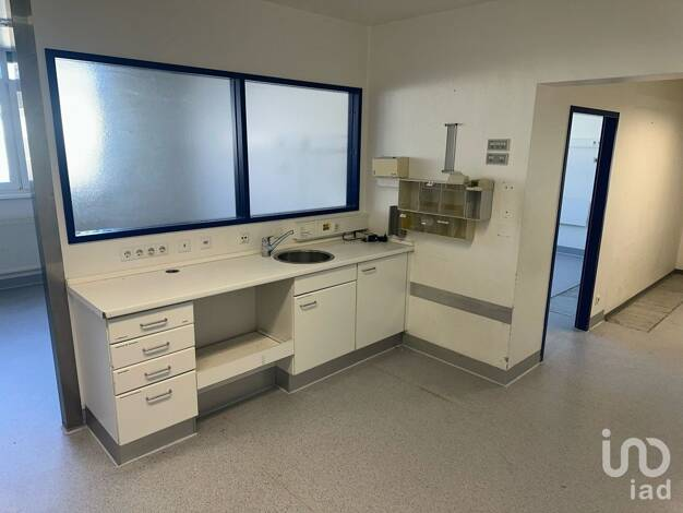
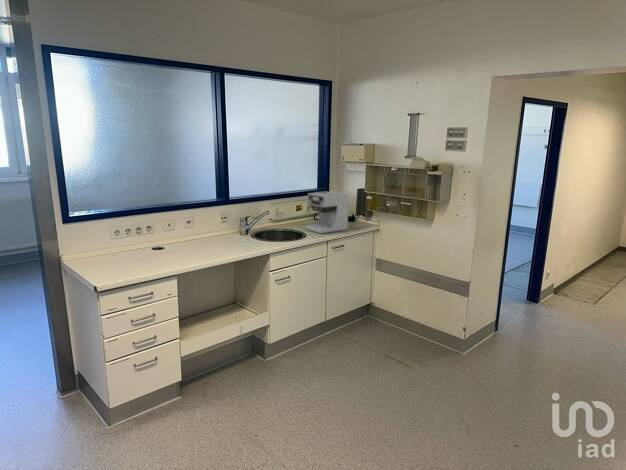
+ coffee maker [304,190,350,234]
